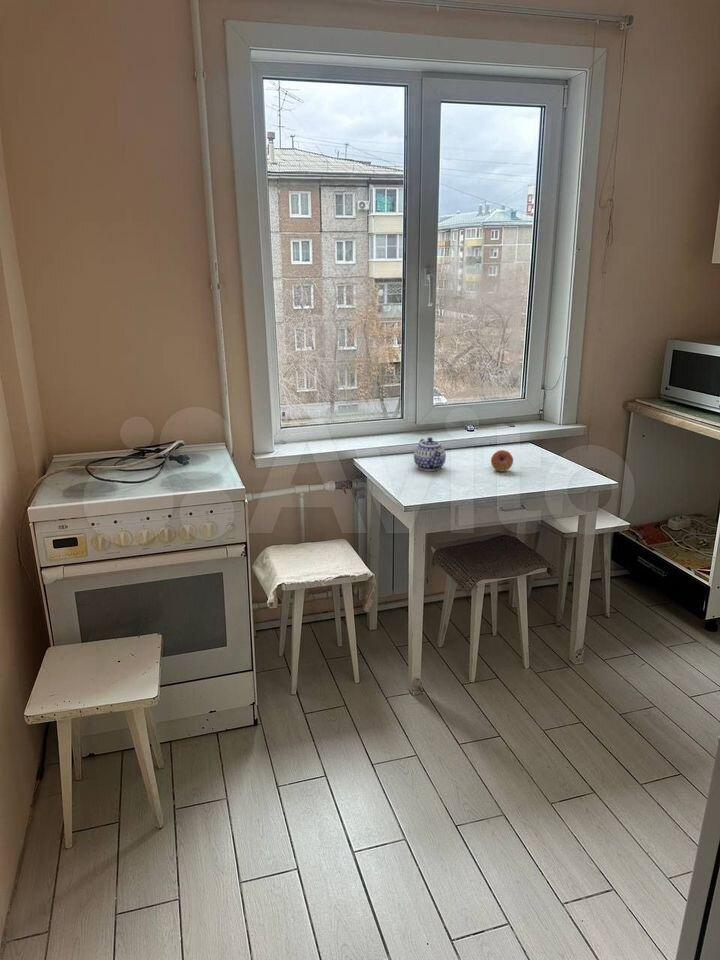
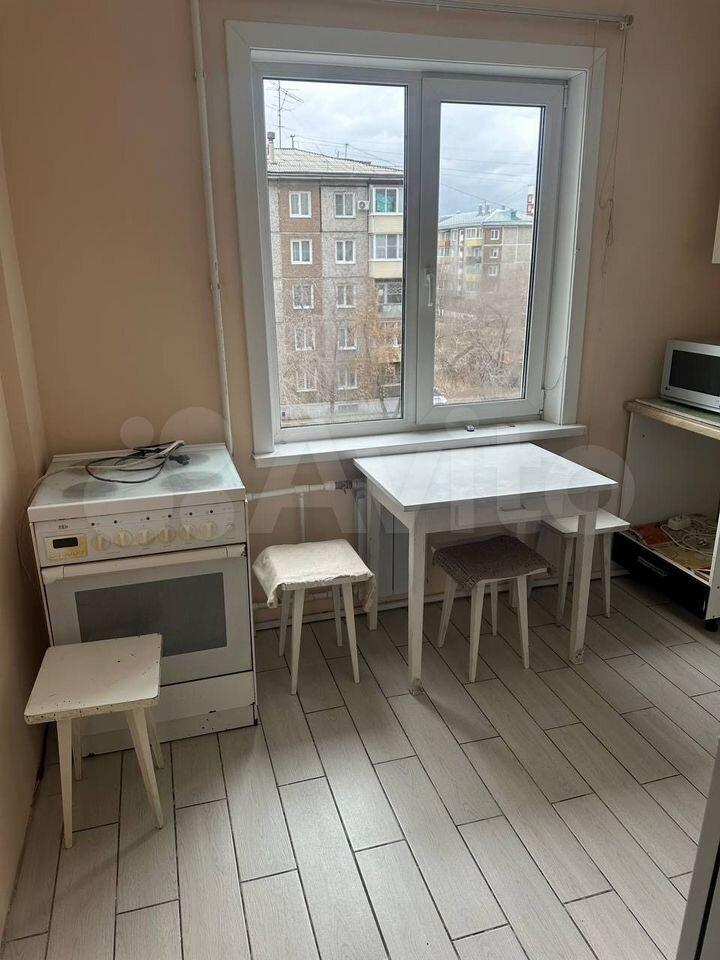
- teapot [413,436,447,472]
- fruit [490,449,514,472]
